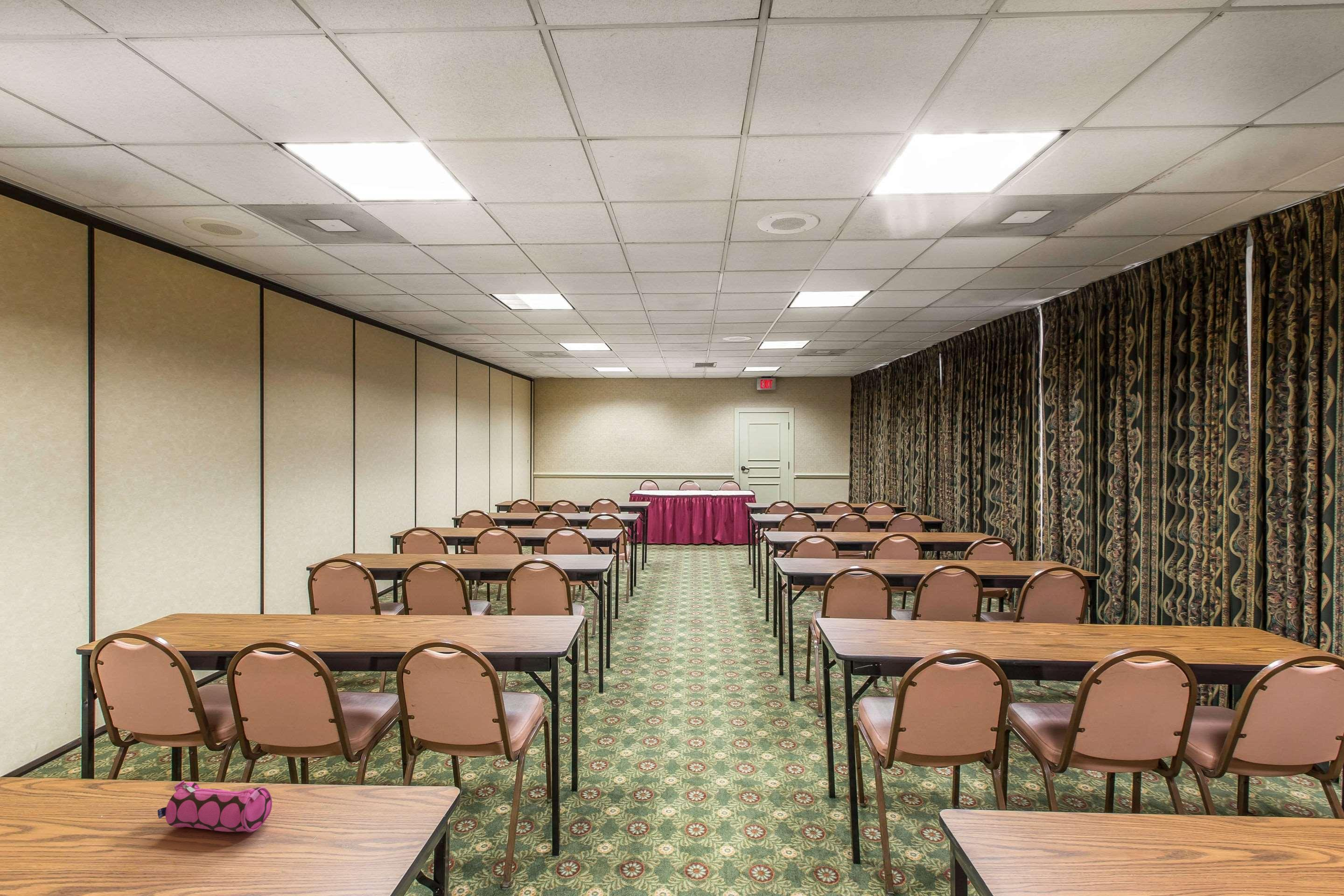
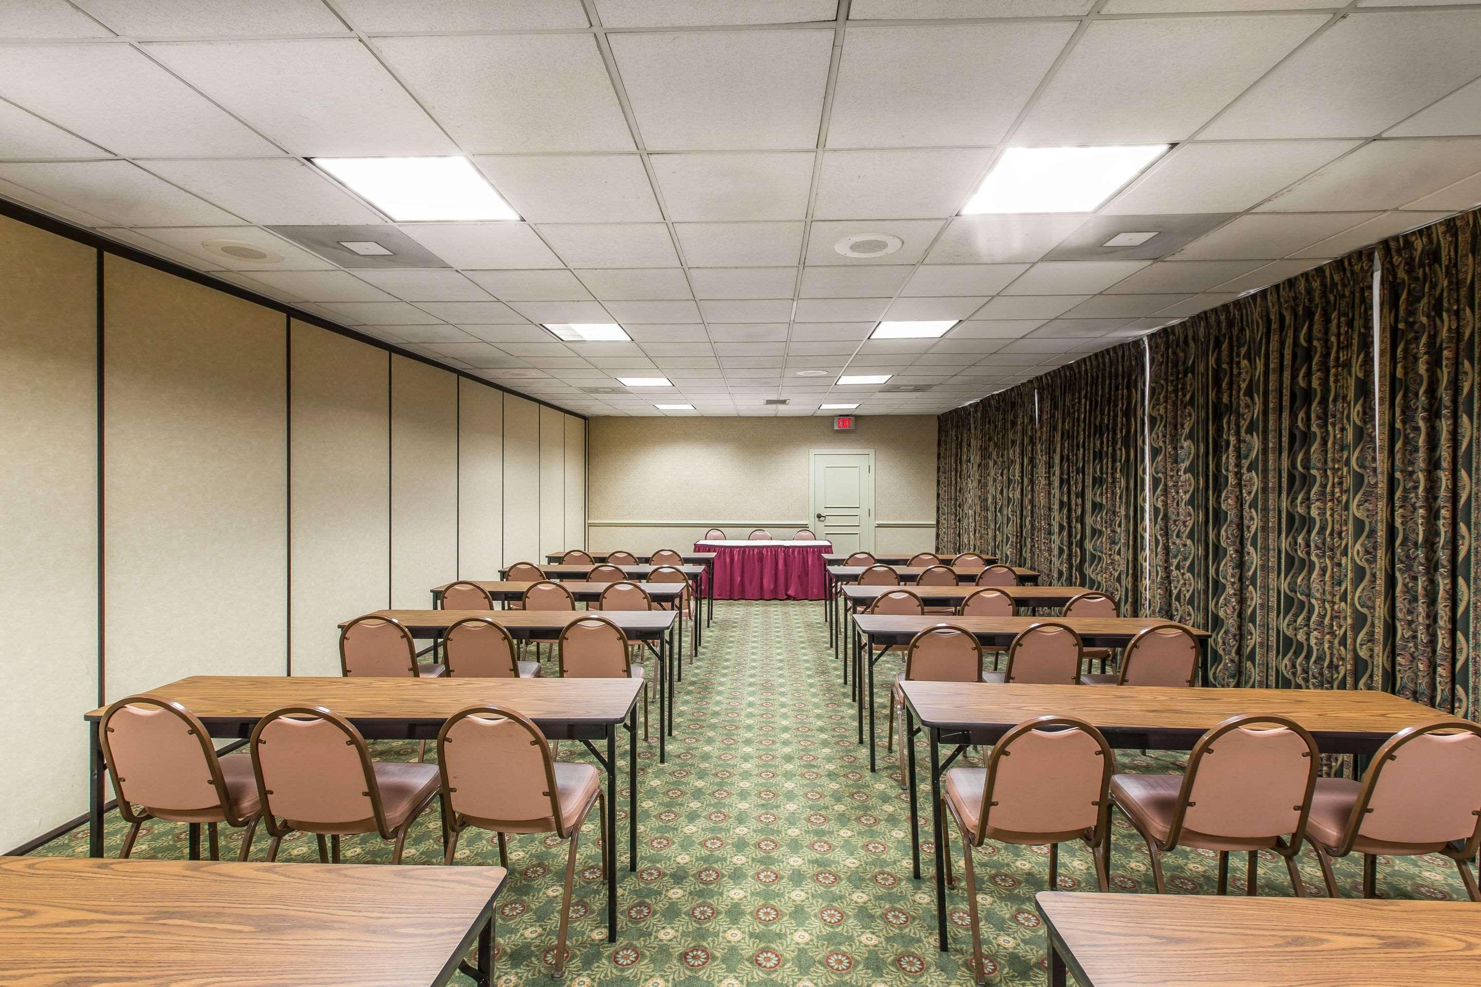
- pencil case [157,780,273,833]
